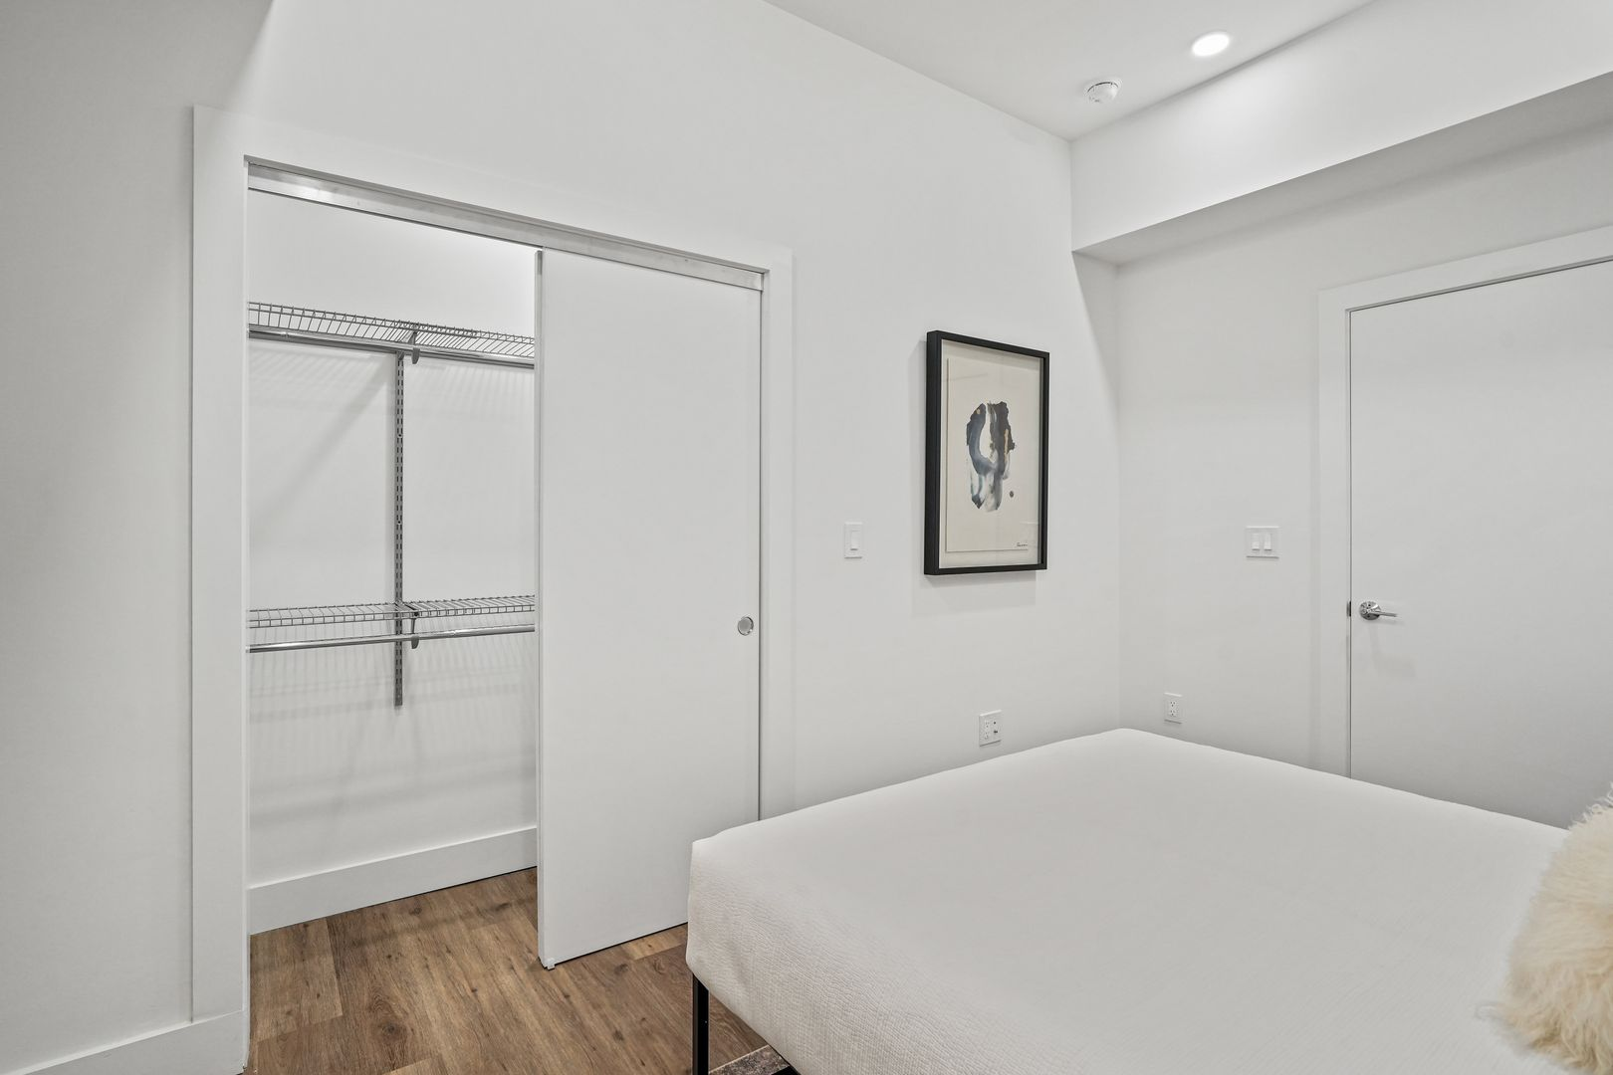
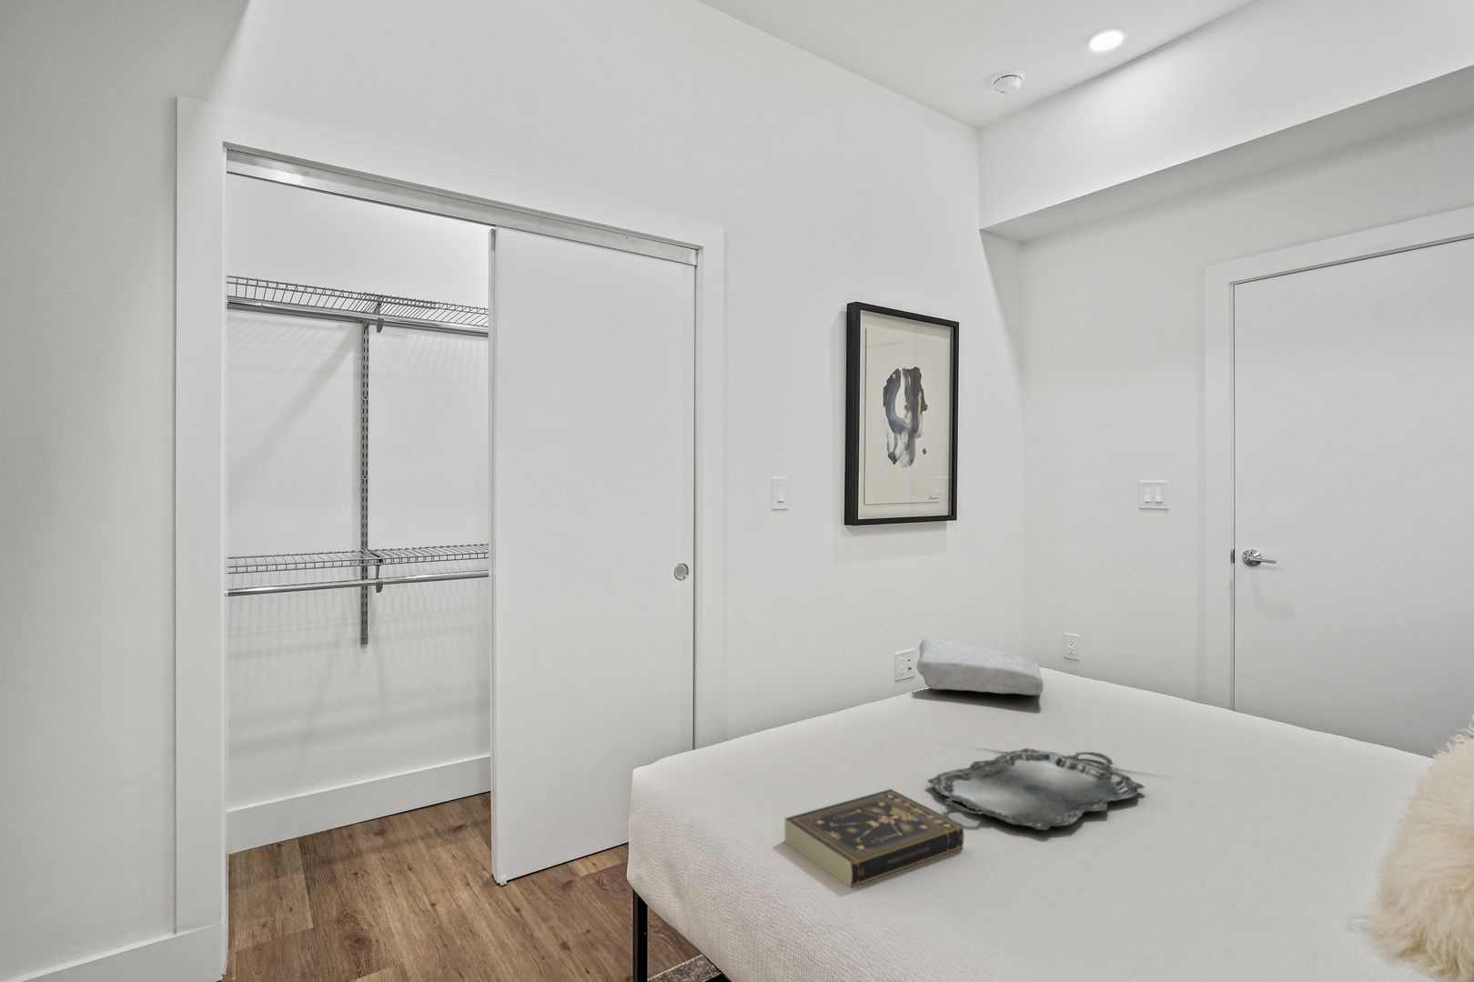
+ book [783,788,964,889]
+ serving tray [927,747,1146,831]
+ soap bar [916,637,1044,696]
